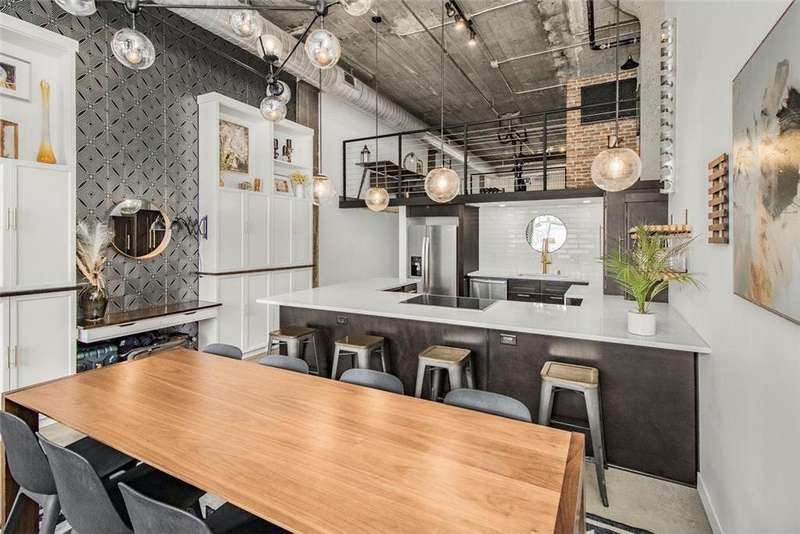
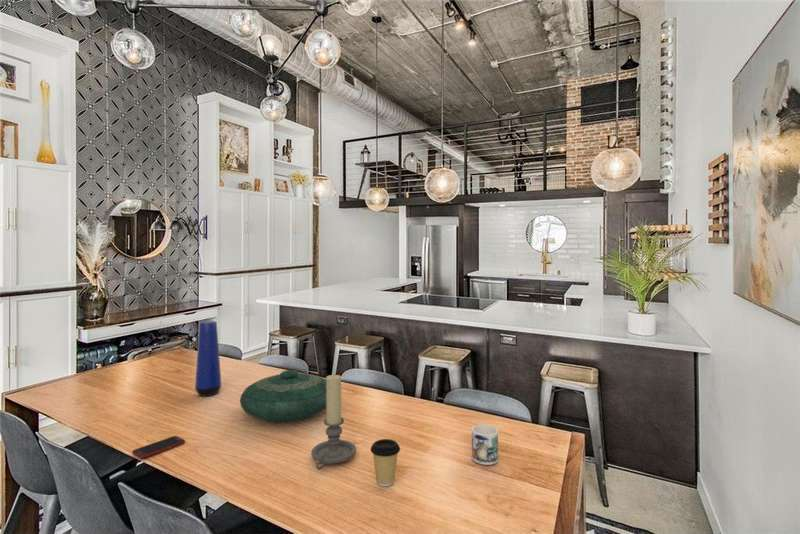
+ candle holder [310,374,357,470]
+ cell phone [131,435,186,459]
+ decorative bowl [239,369,326,424]
+ vase [194,320,222,397]
+ mug [471,424,499,466]
+ coffee cup [370,438,401,487]
